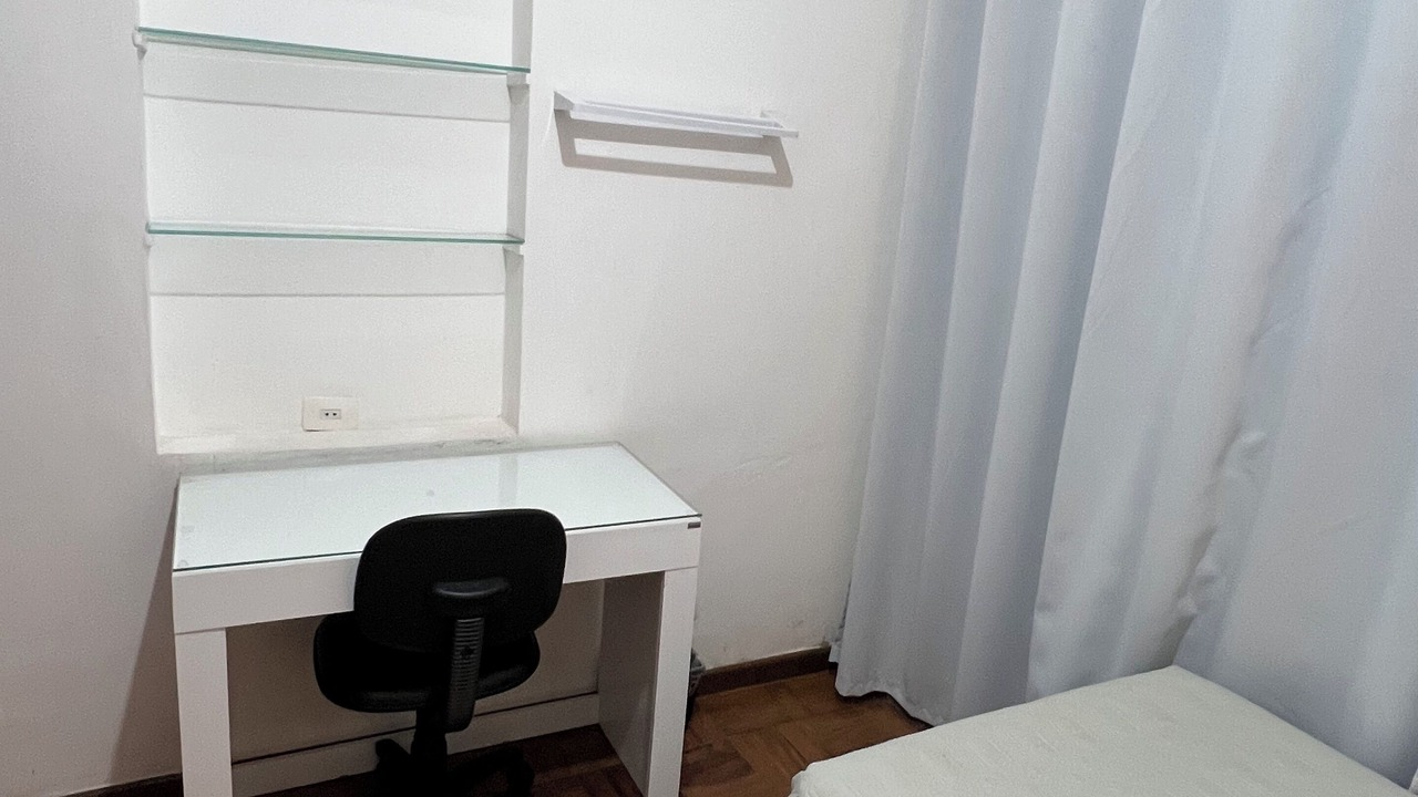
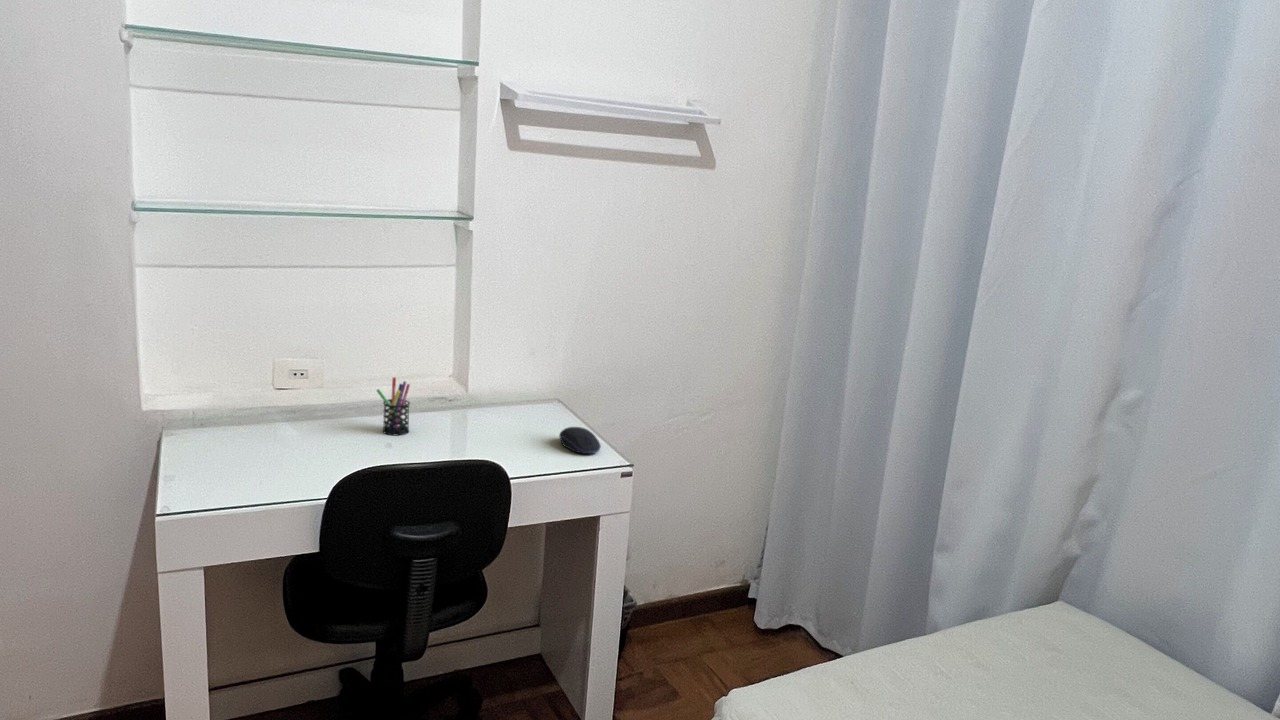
+ pen holder [375,376,411,436]
+ computer mouse [558,426,602,455]
